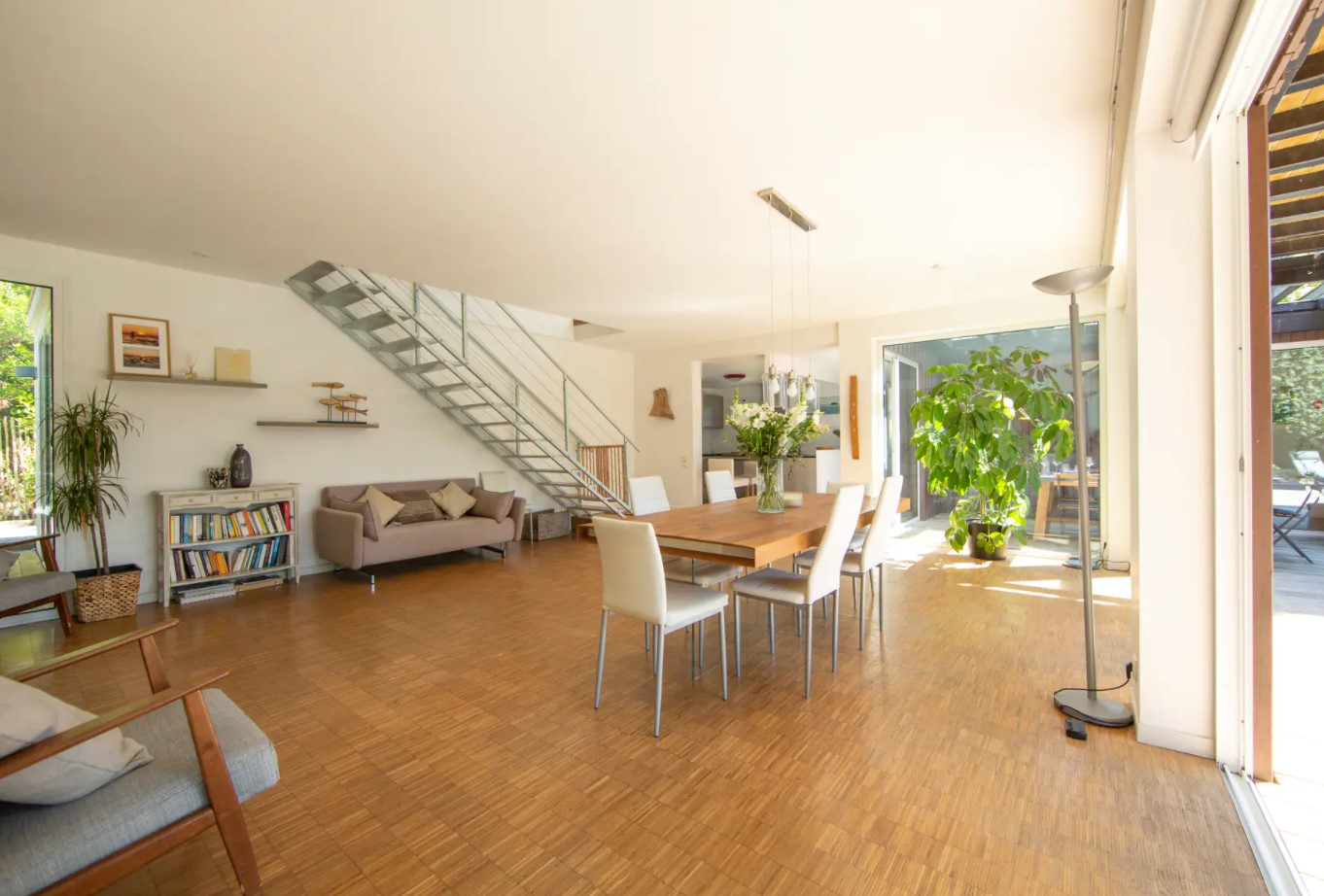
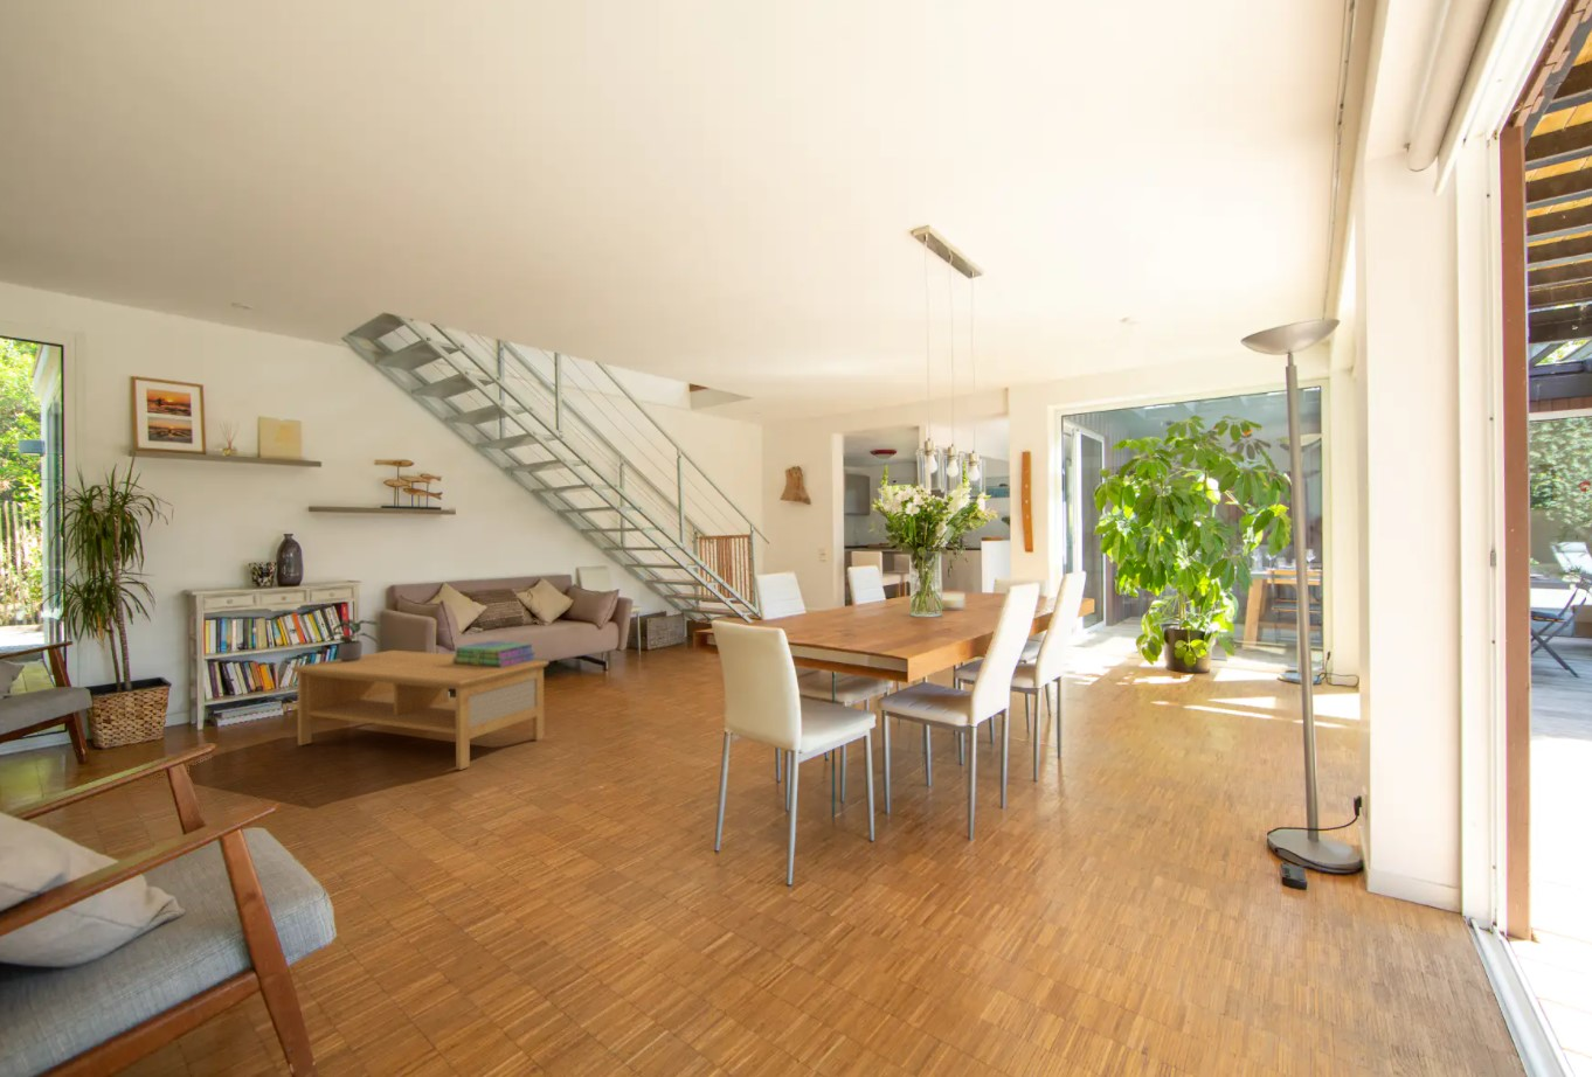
+ potted plant [323,619,384,662]
+ stack of books [452,641,536,667]
+ coffee table [290,649,551,770]
